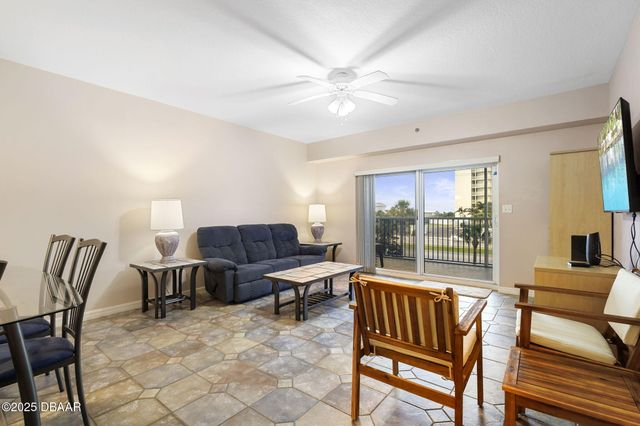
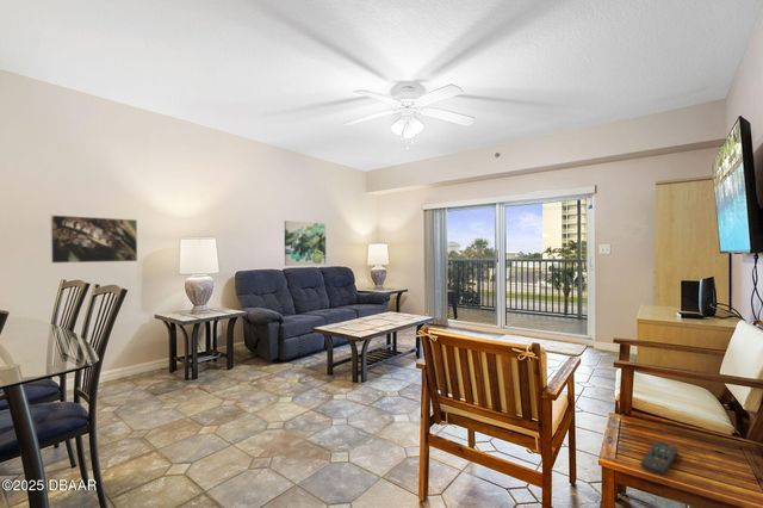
+ wall art [284,219,327,267]
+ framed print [49,213,138,265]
+ remote control [640,440,678,477]
